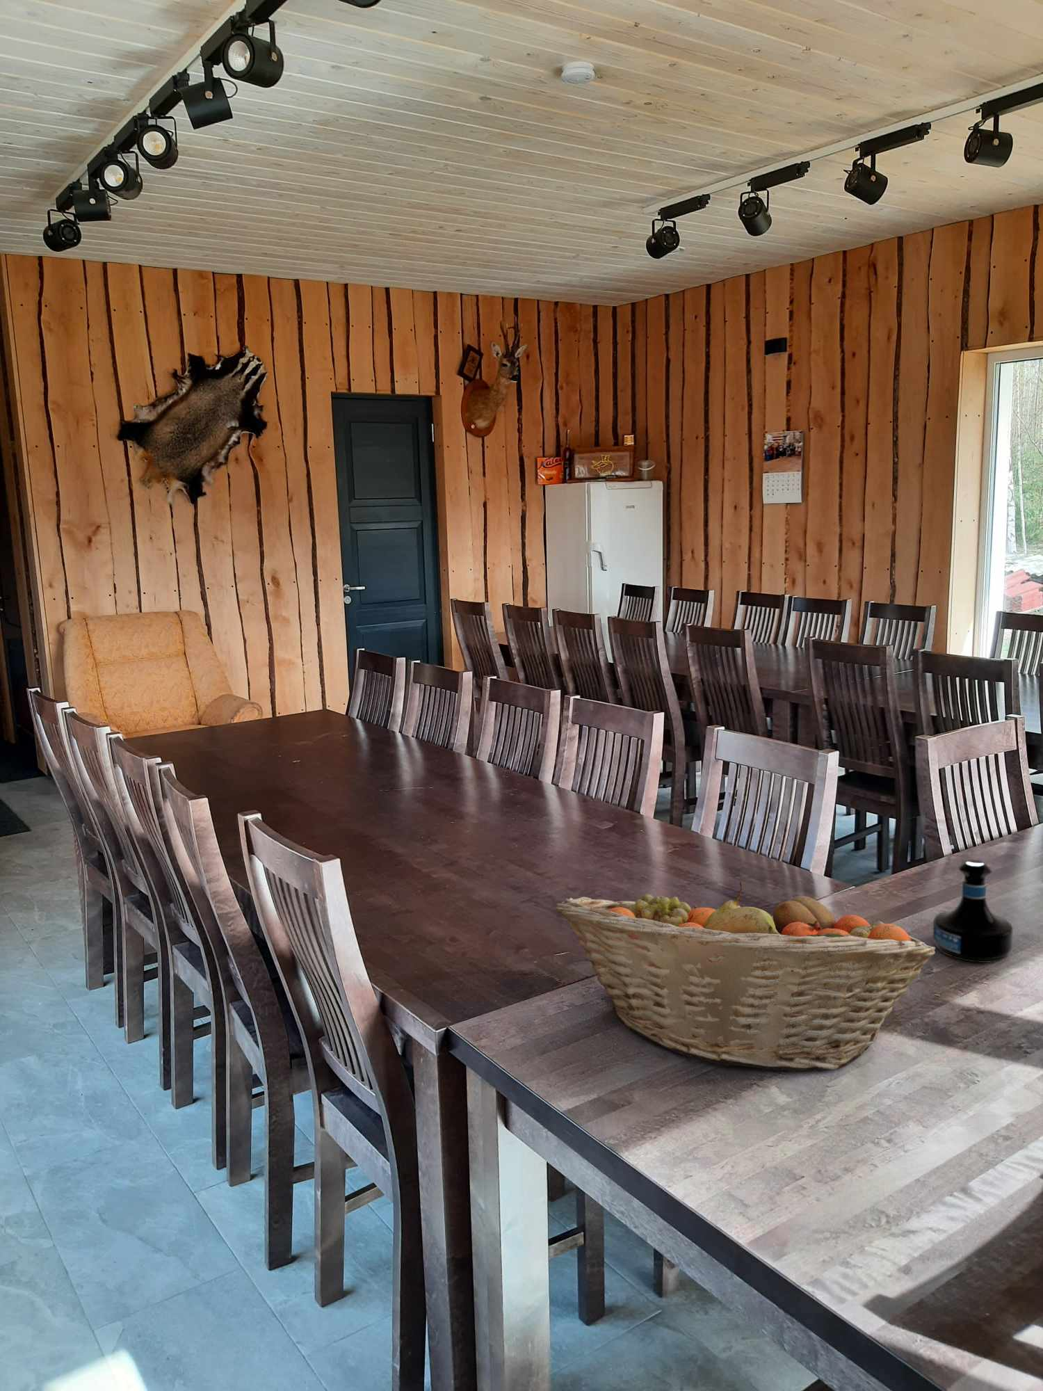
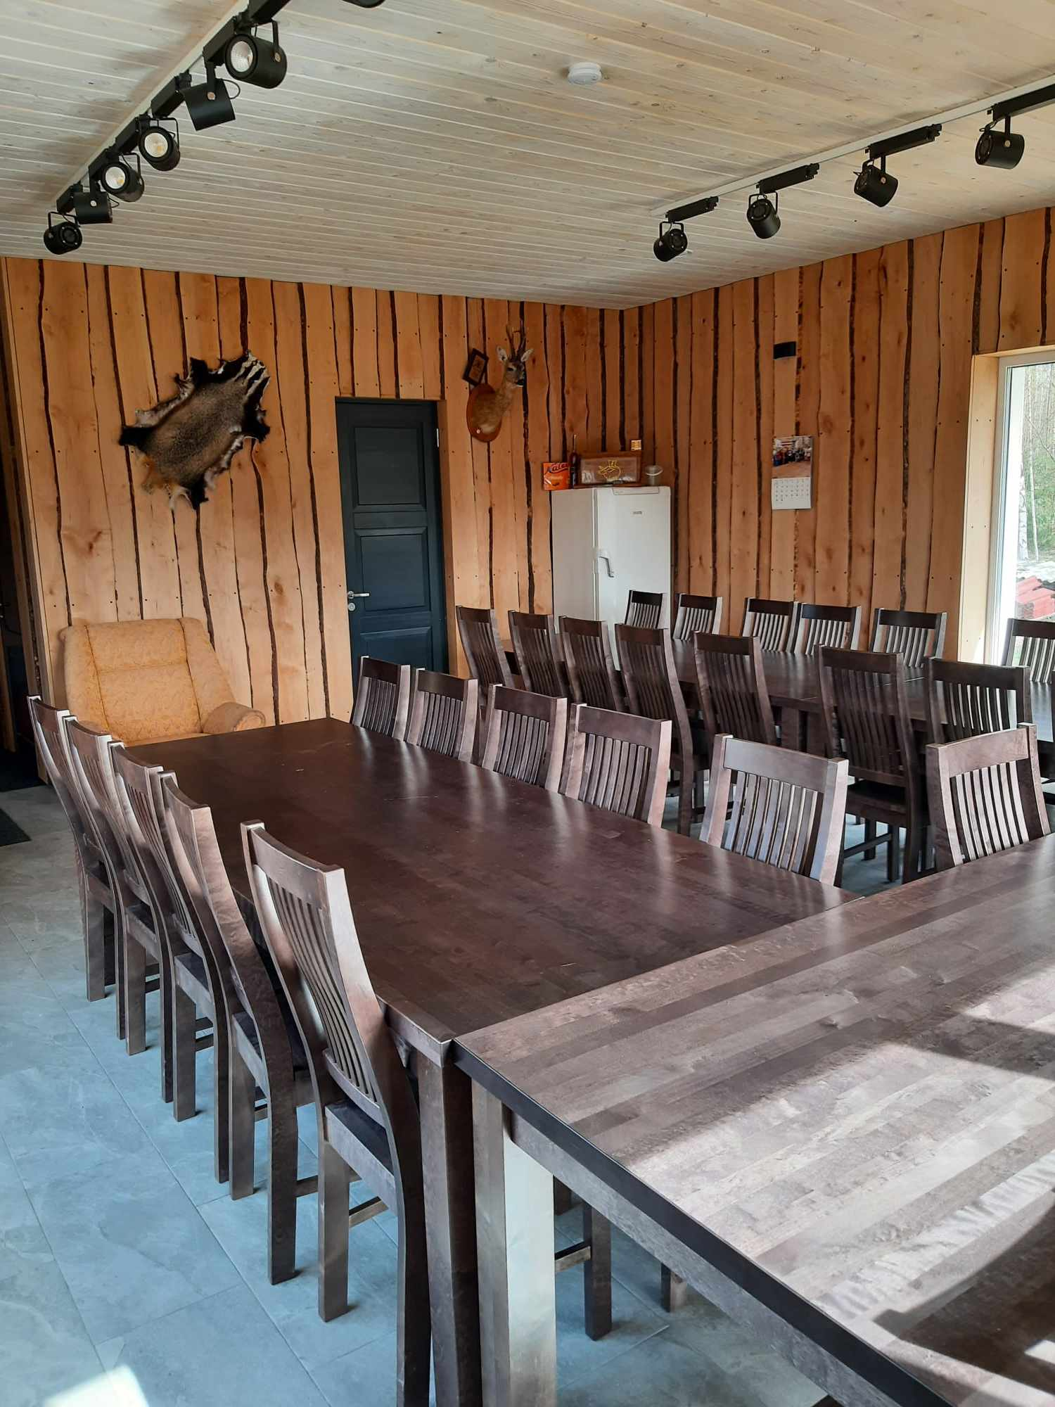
- fruit basket [554,881,936,1072]
- tequila bottle [932,859,1013,963]
